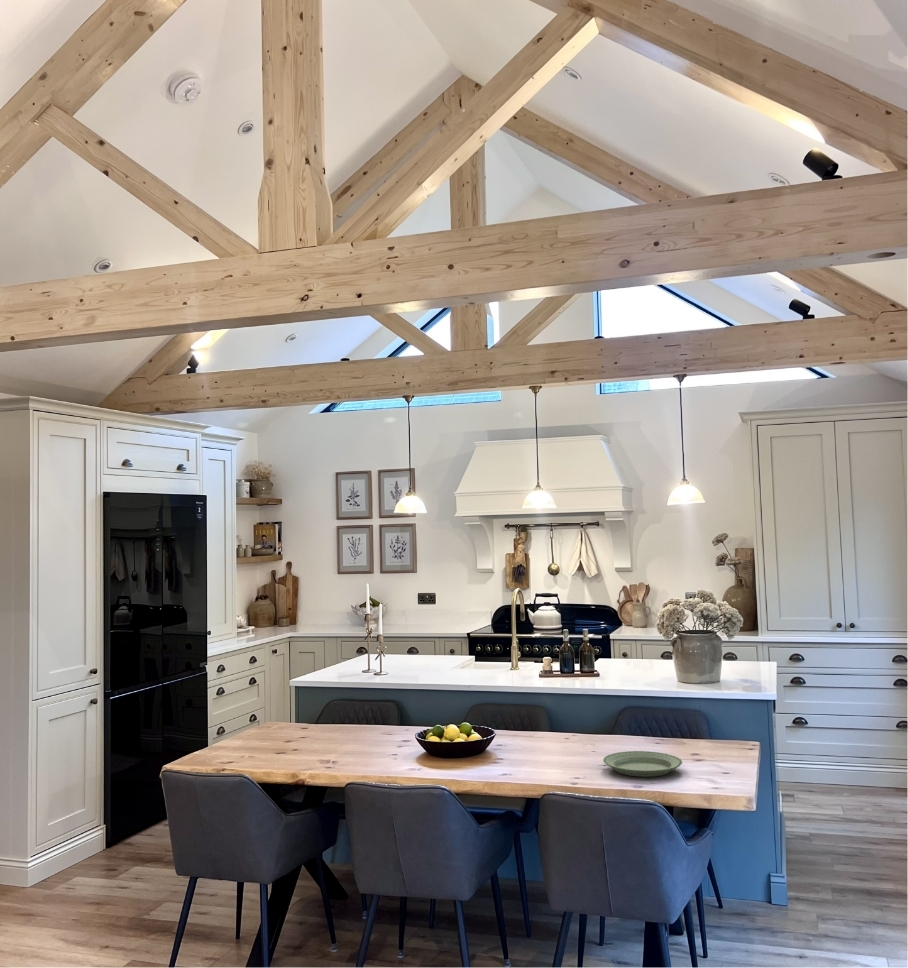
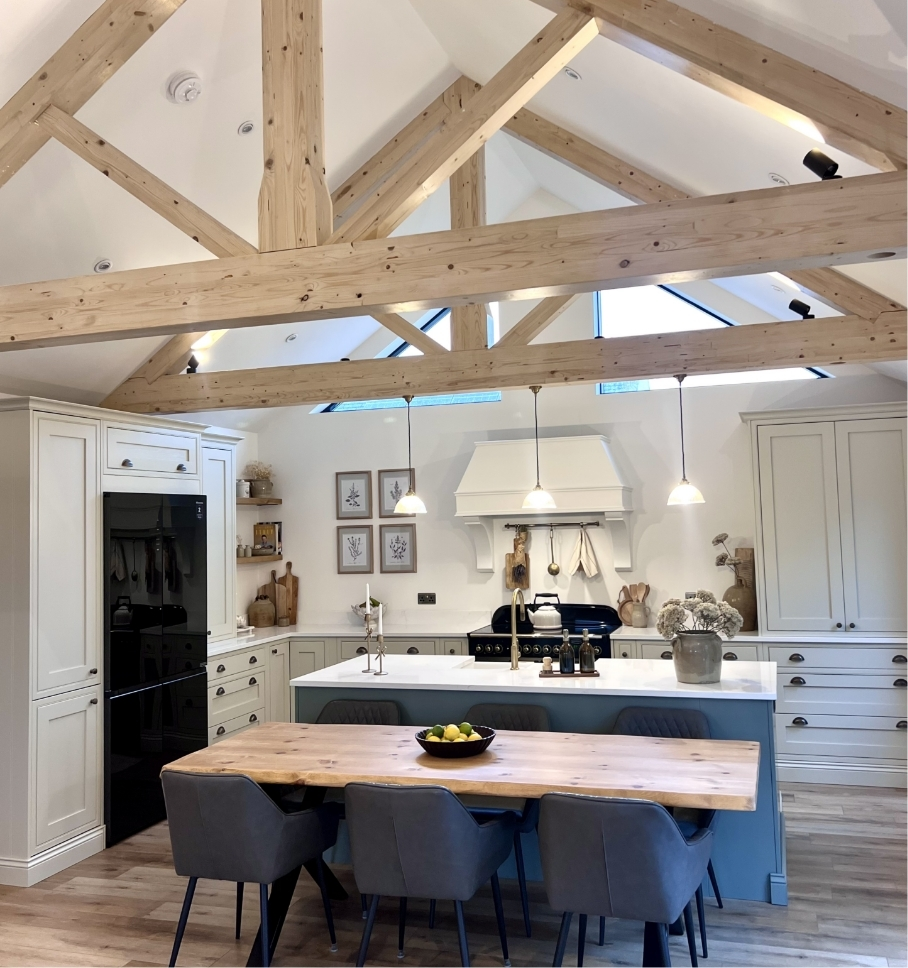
- plate [602,750,683,778]
